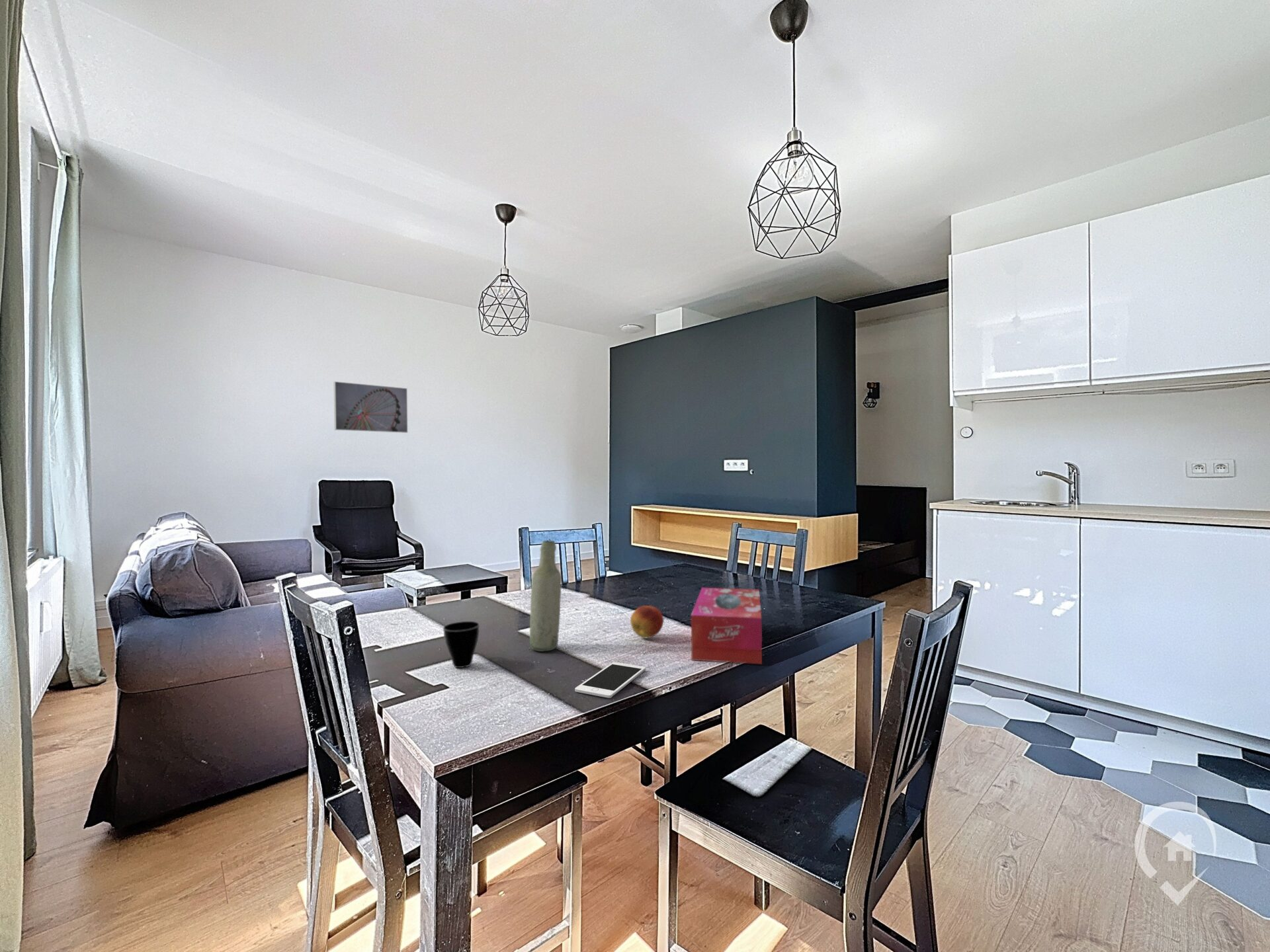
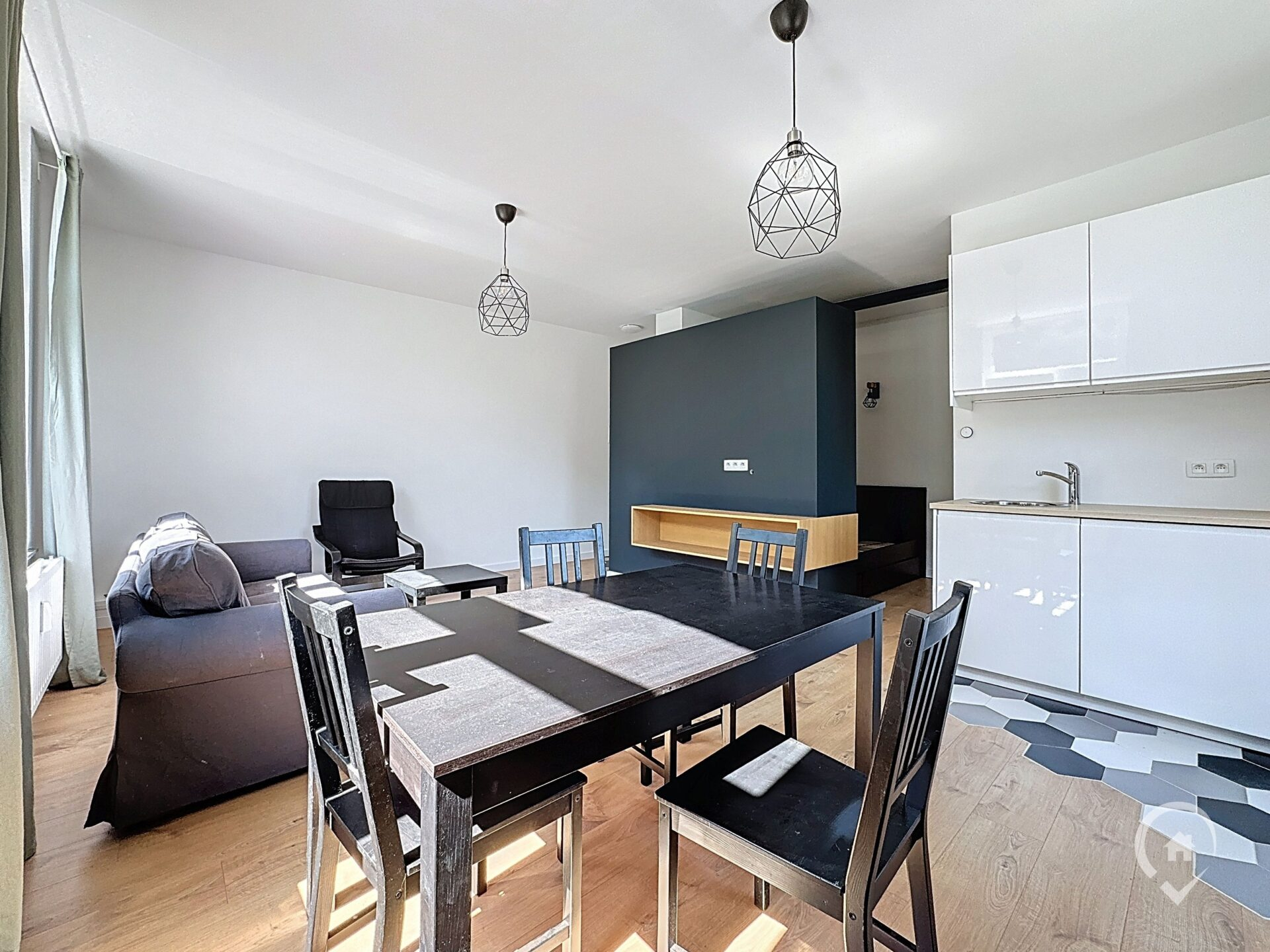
- cell phone [574,662,646,699]
- bottle [529,540,562,652]
- tissue box [691,587,763,665]
- fruit [630,605,665,639]
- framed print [333,381,408,434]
- cup [443,621,480,668]
